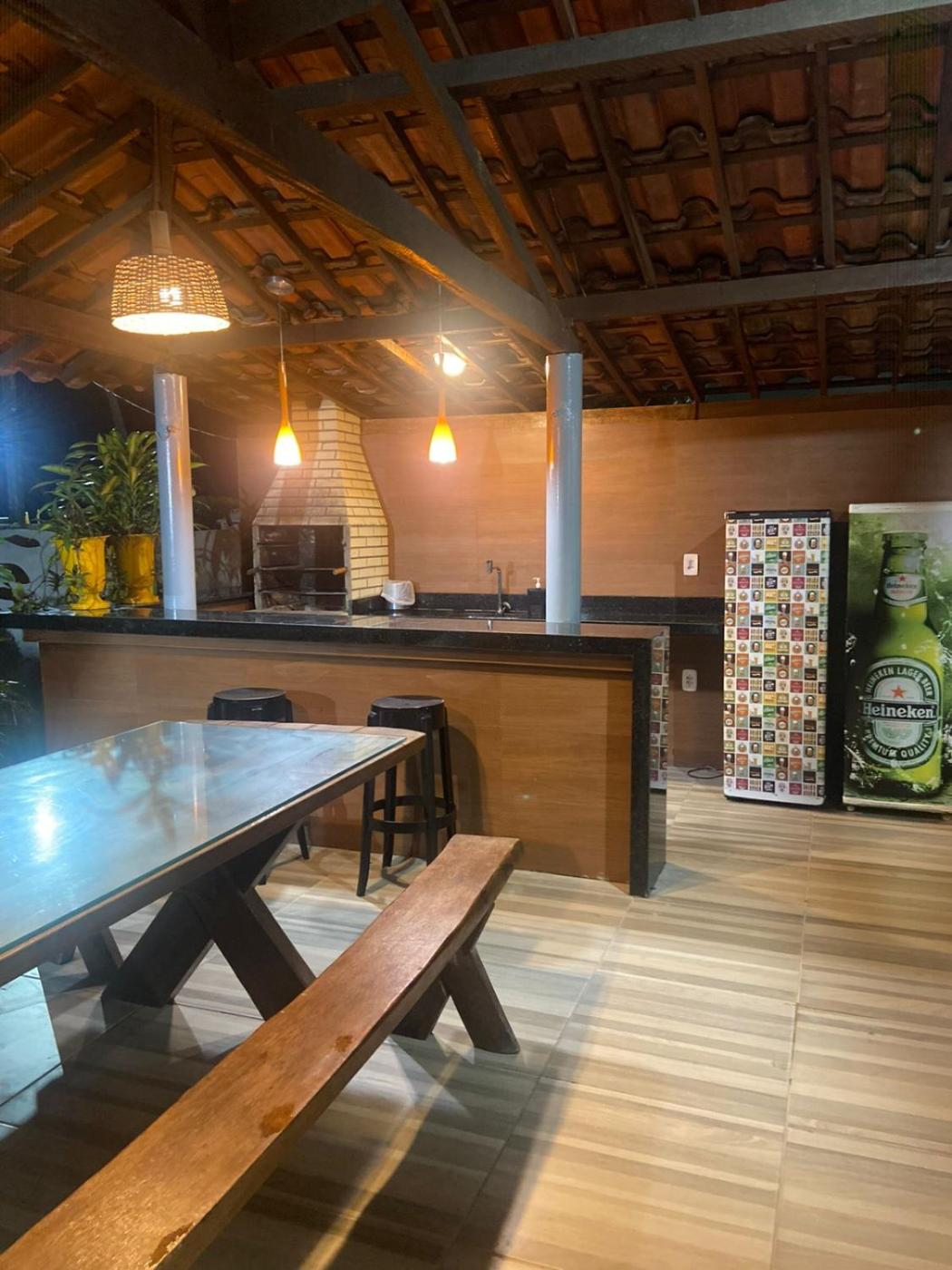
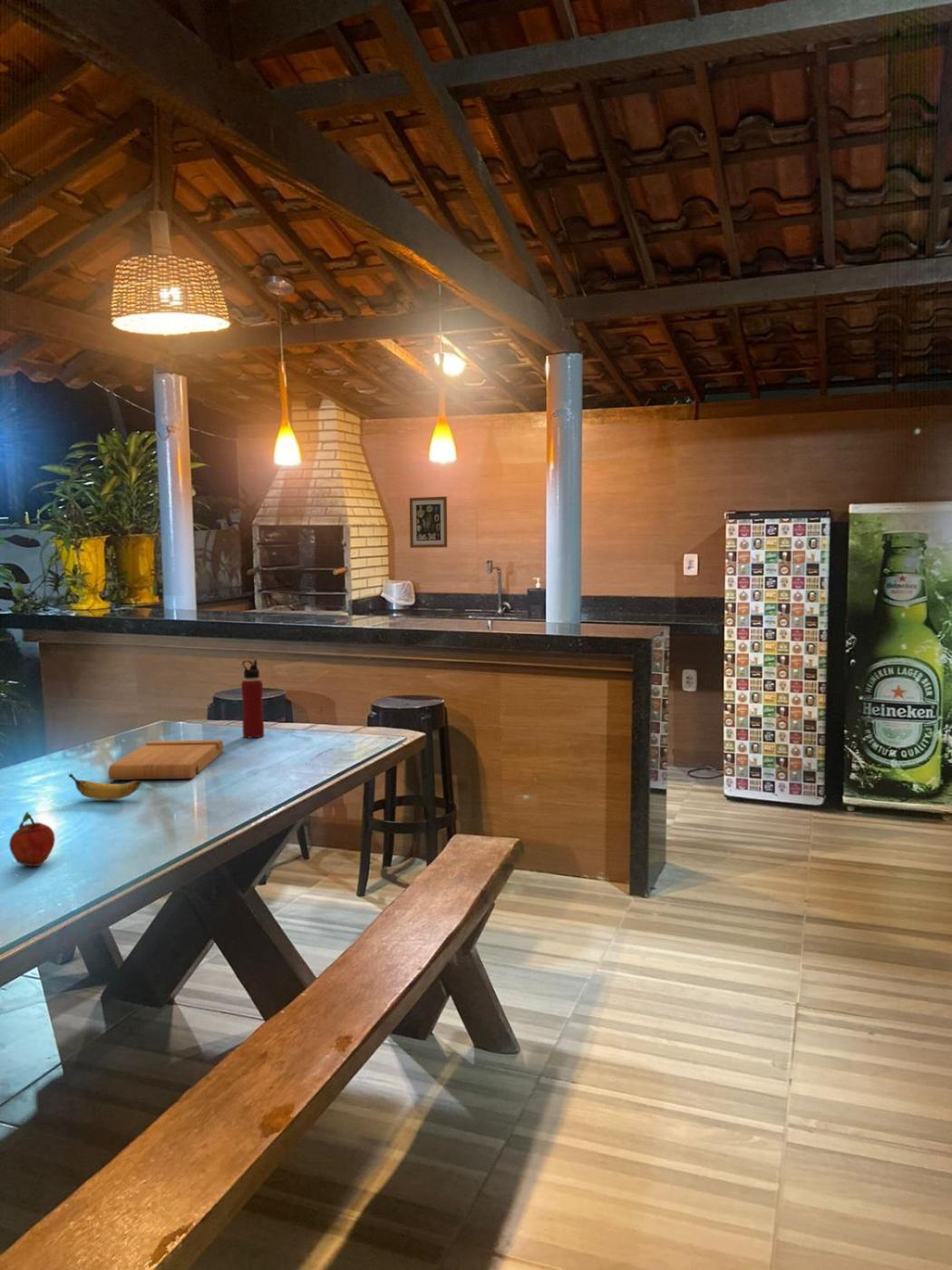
+ water bottle [240,659,265,738]
+ cutting board [107,739,224,781]
+ banana [68,773,141,801]
+ wall art [409,495,448,549]
+ fruit [8,811,56,867]
